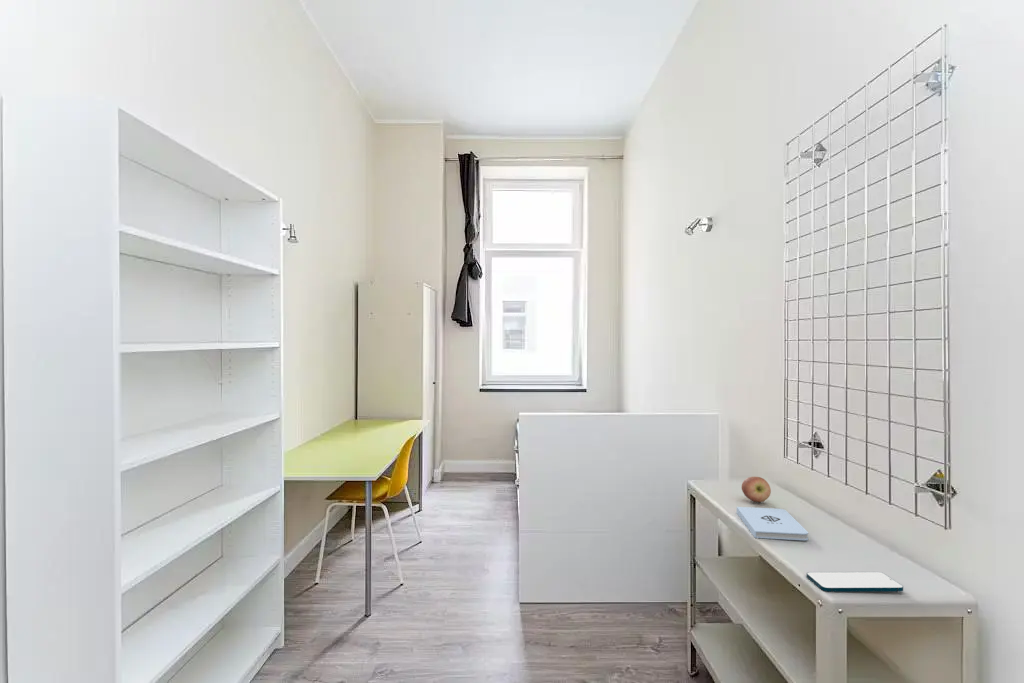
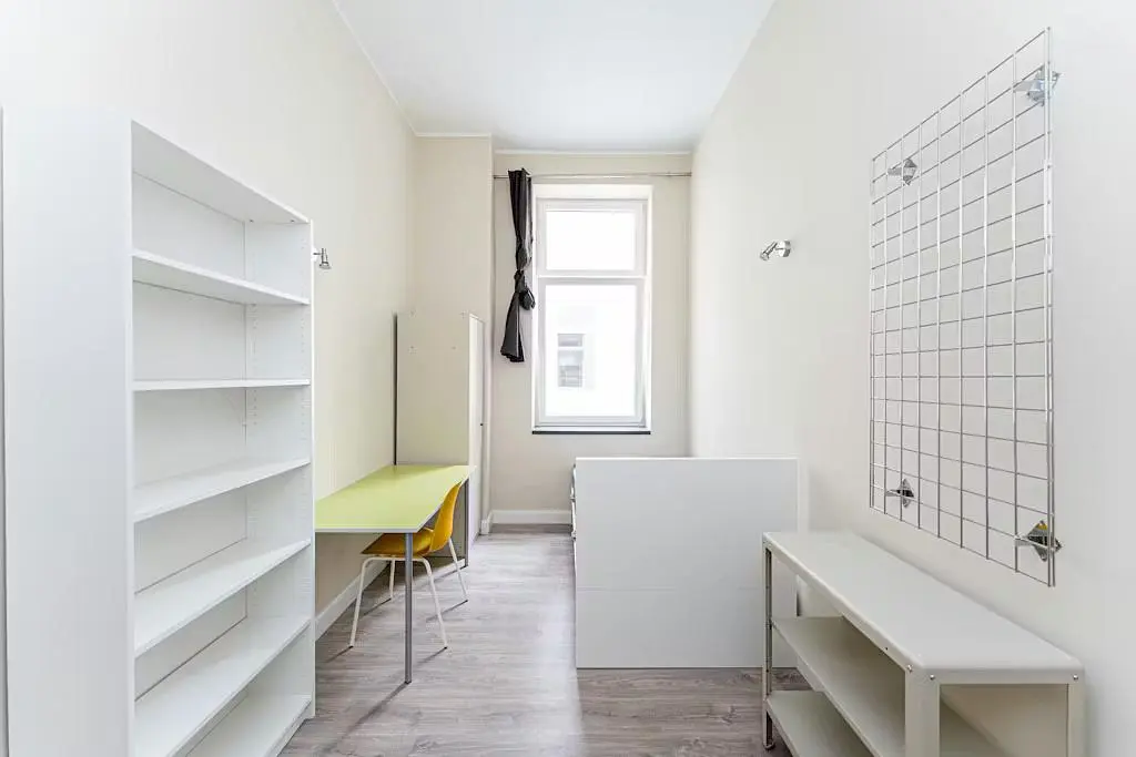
- notepad [736,506,809,541]
- smartphone [806,571,904,593]
- apple [741,476,772,503]
